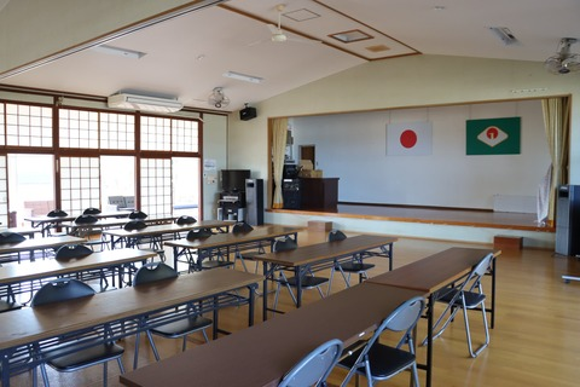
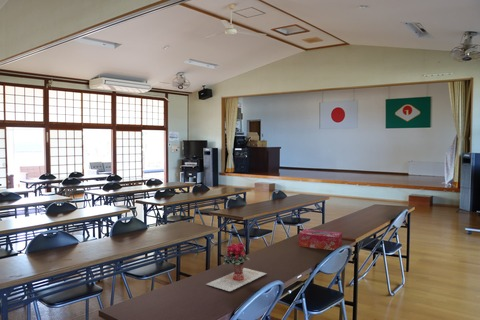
+ potted flower [205,241,268,292]
+ tissue box [298,228,343,251]
